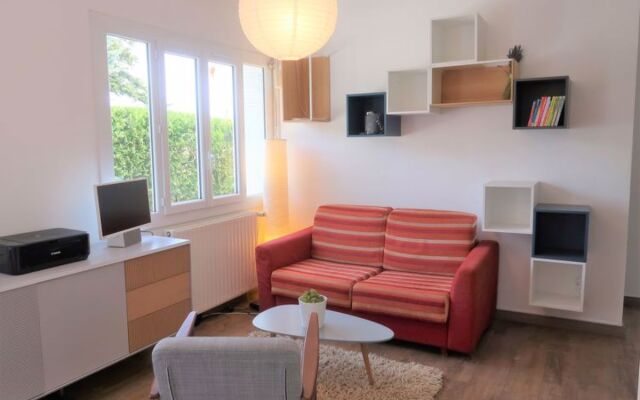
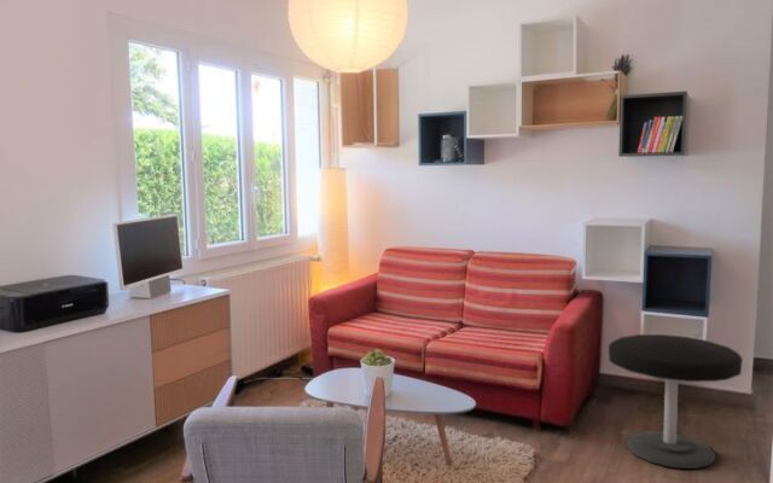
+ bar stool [608,333,744,470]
